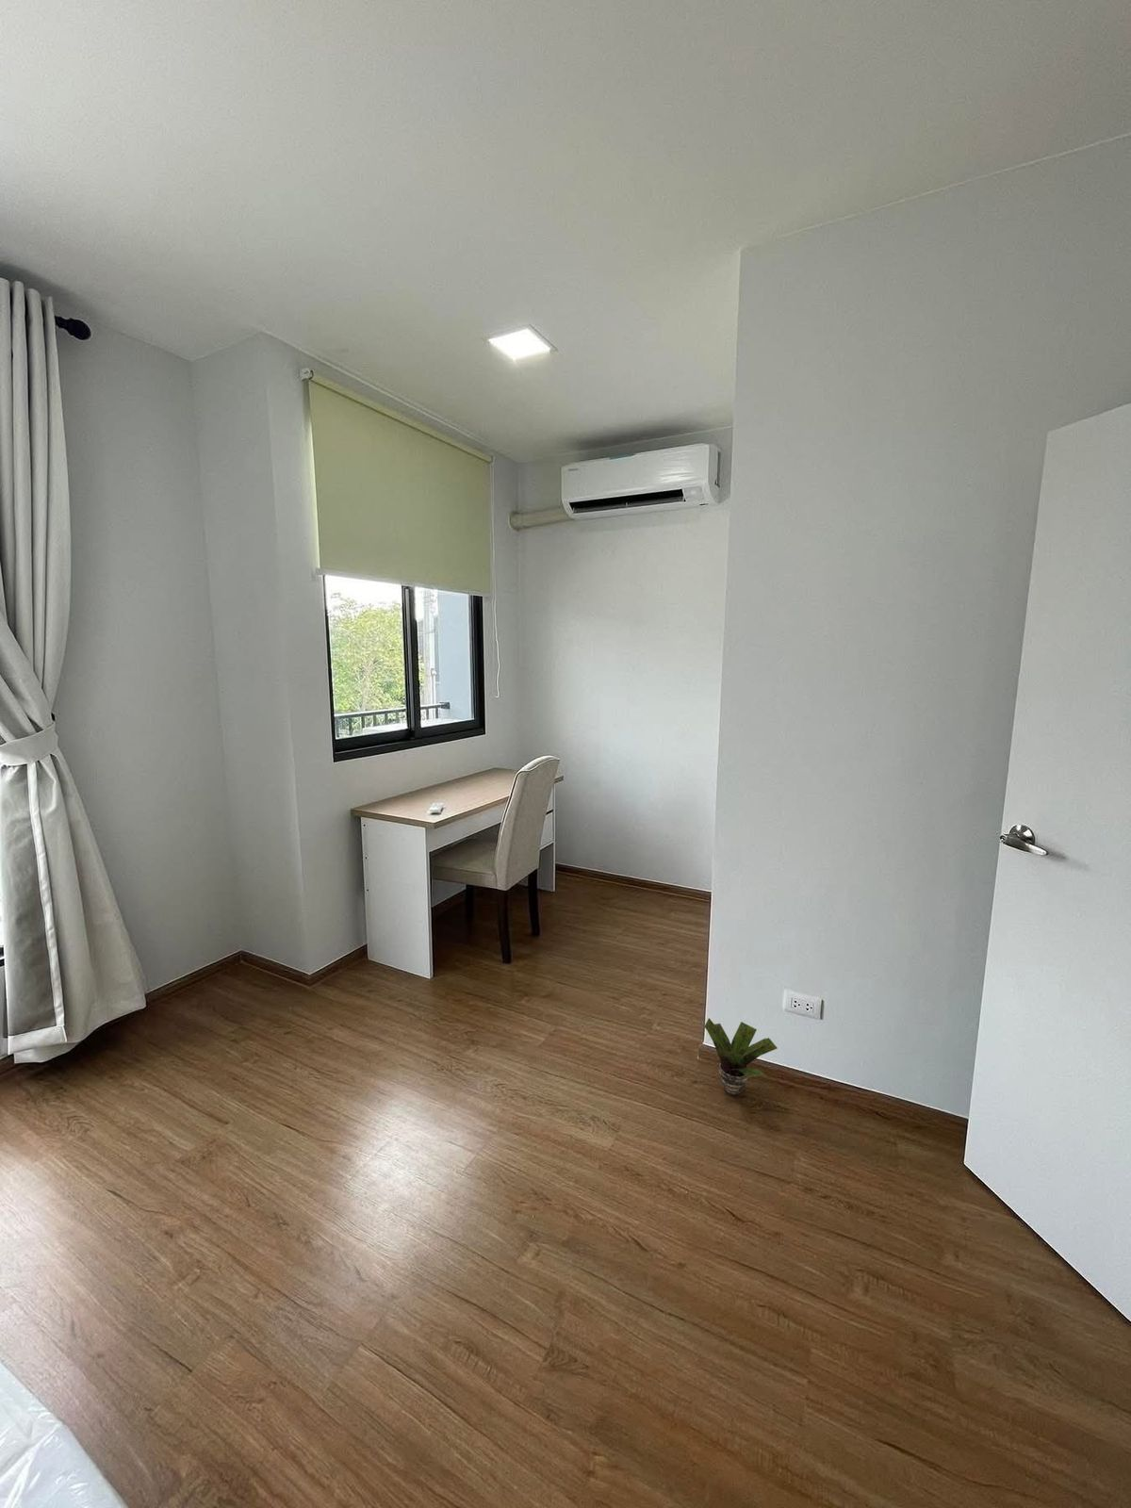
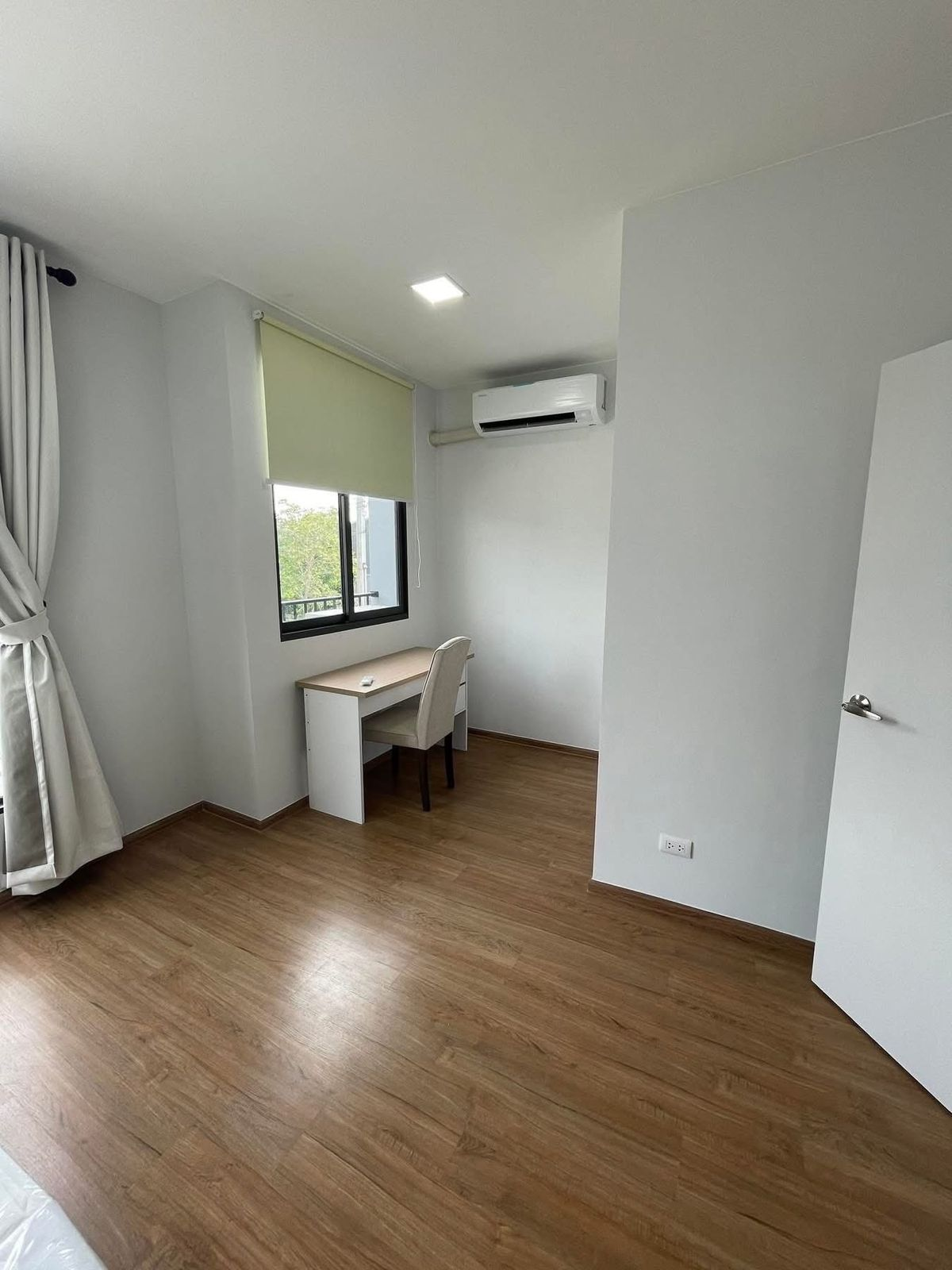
- potted plant [703,1016,778,1096]
